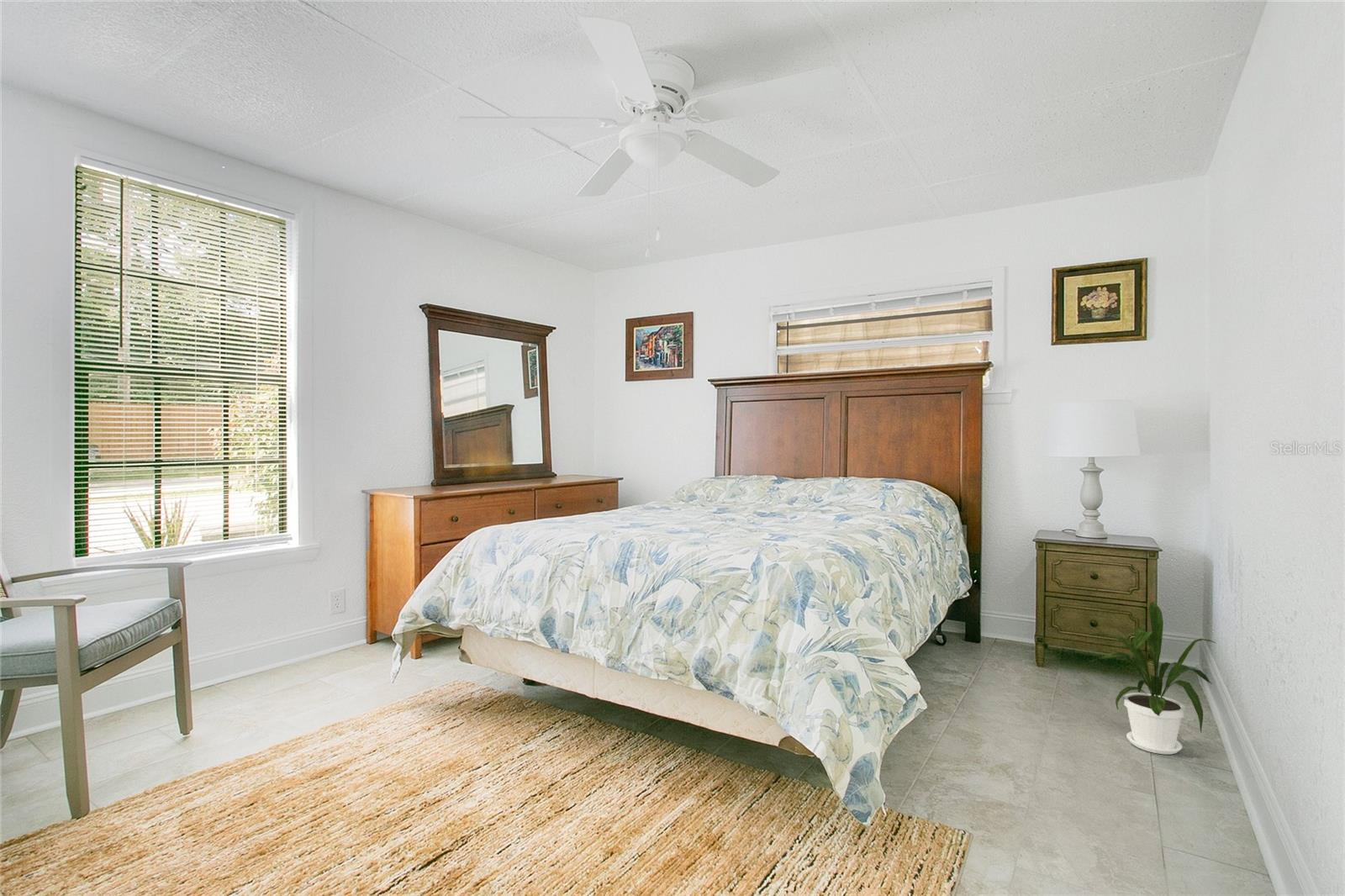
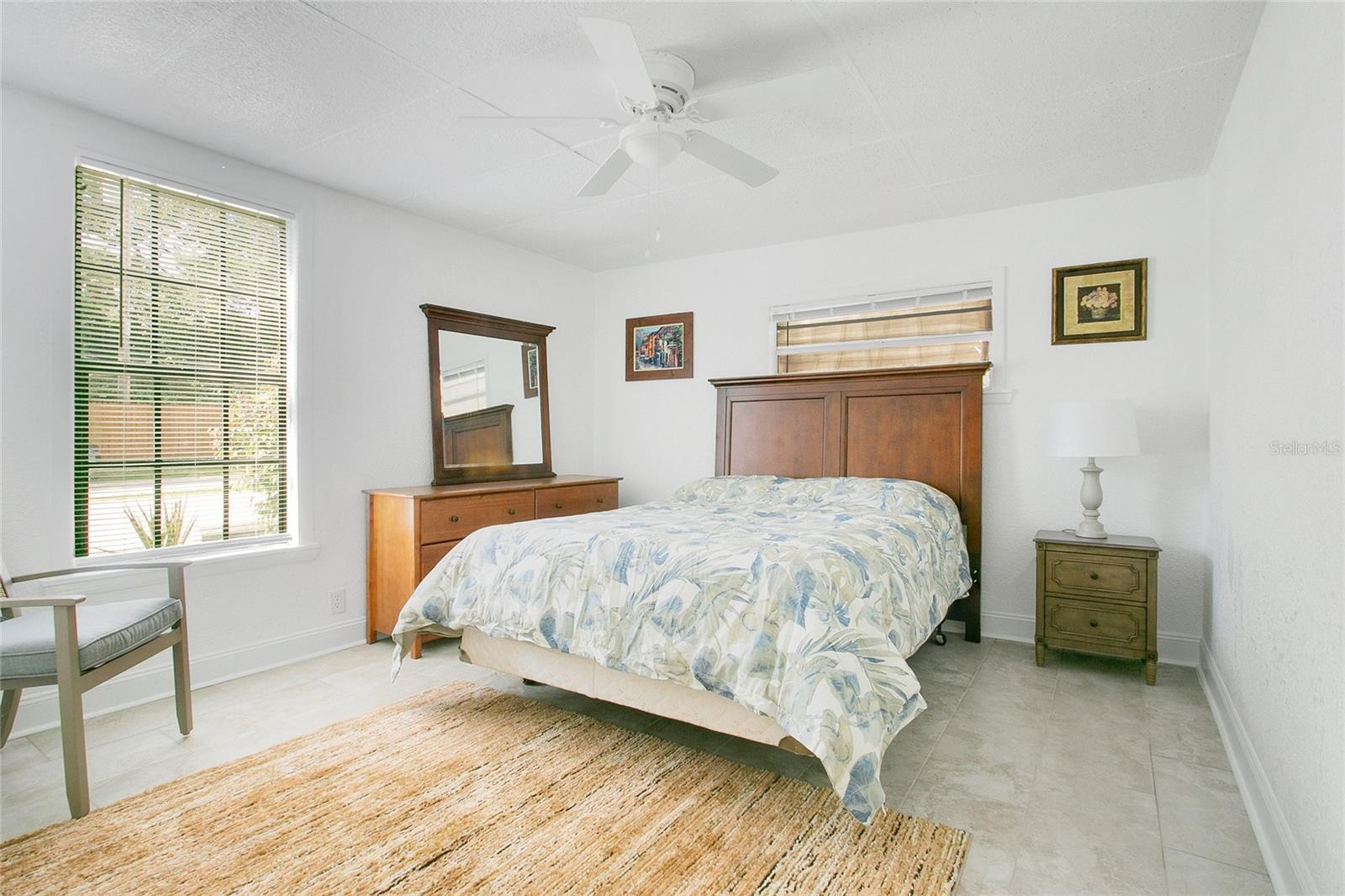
- house plant [1089,601,1216,756]
